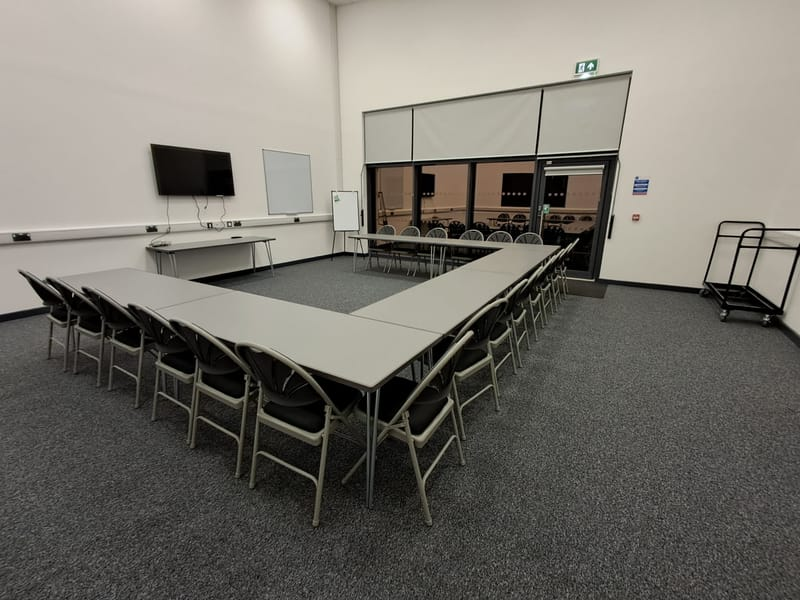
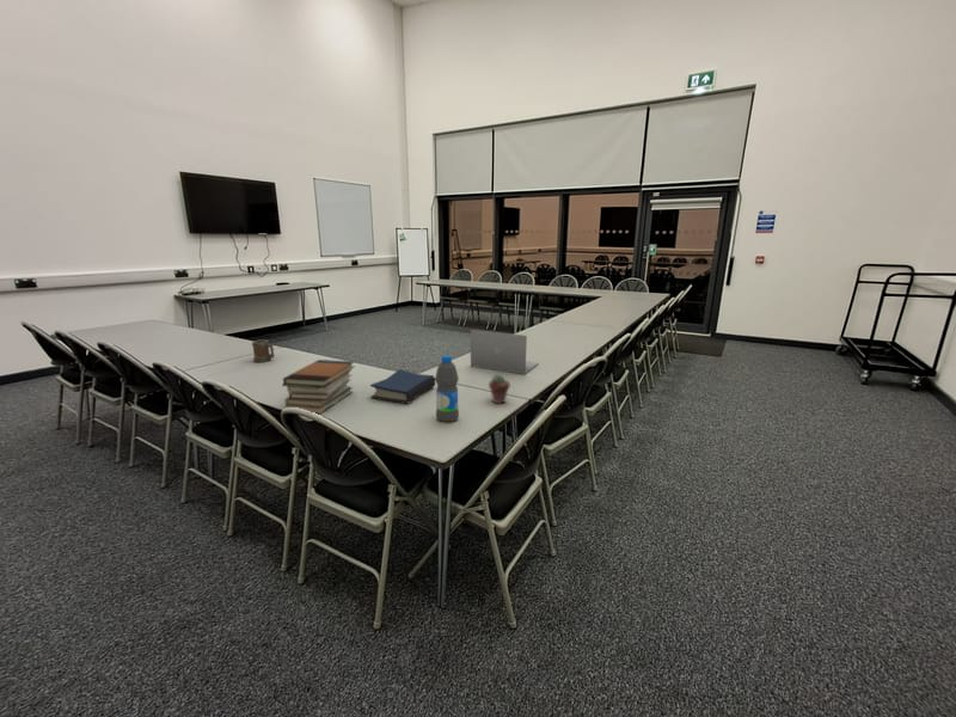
+ water bottle [435,355,460,423]
+ laptop [470,329,539,375]
+ potted succulent [488,373,511,405]
+ hardback book [369,368,436,405]
+ mug [251,338,276,363]
+ book stack [281,358,355,415]
